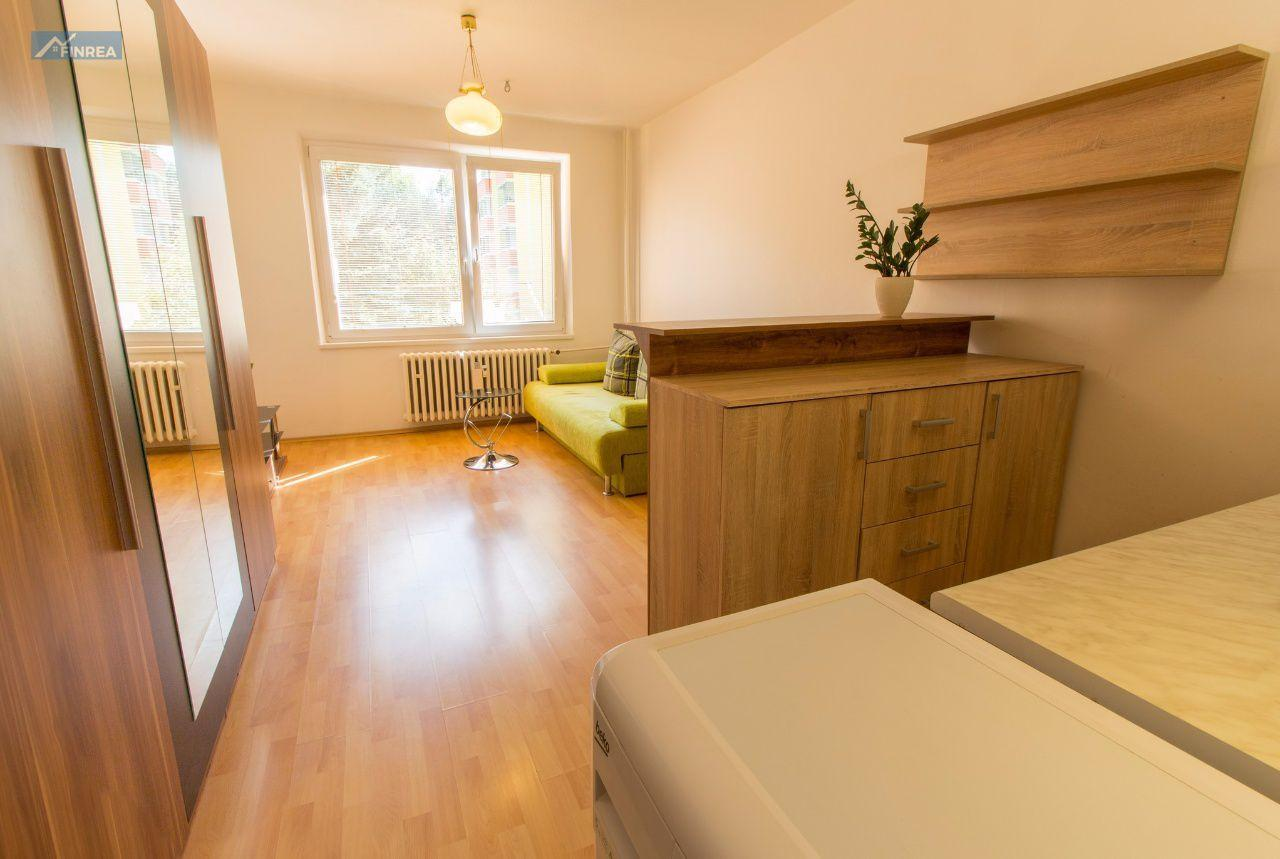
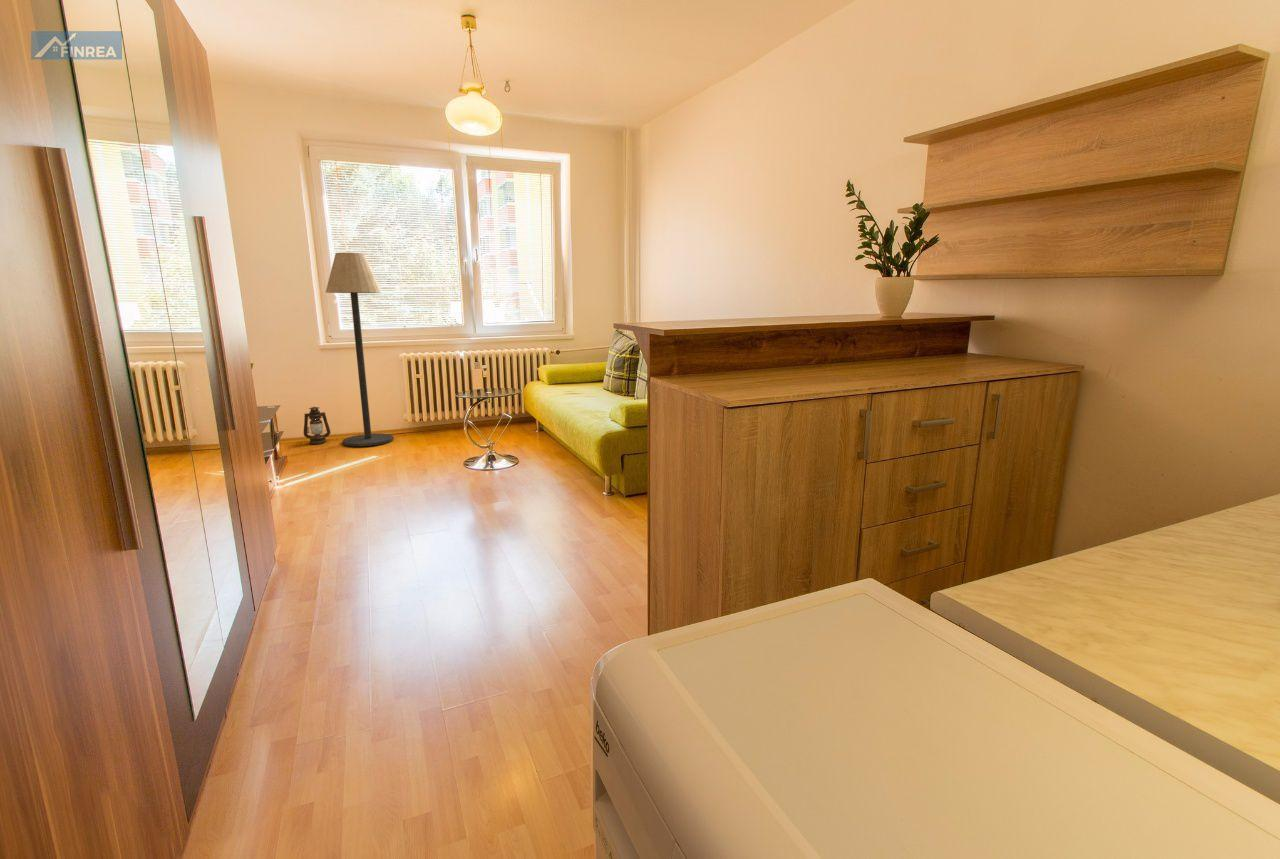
+ floor lamp [325,252,394,447]
+ lantern [303,406,331,445]
